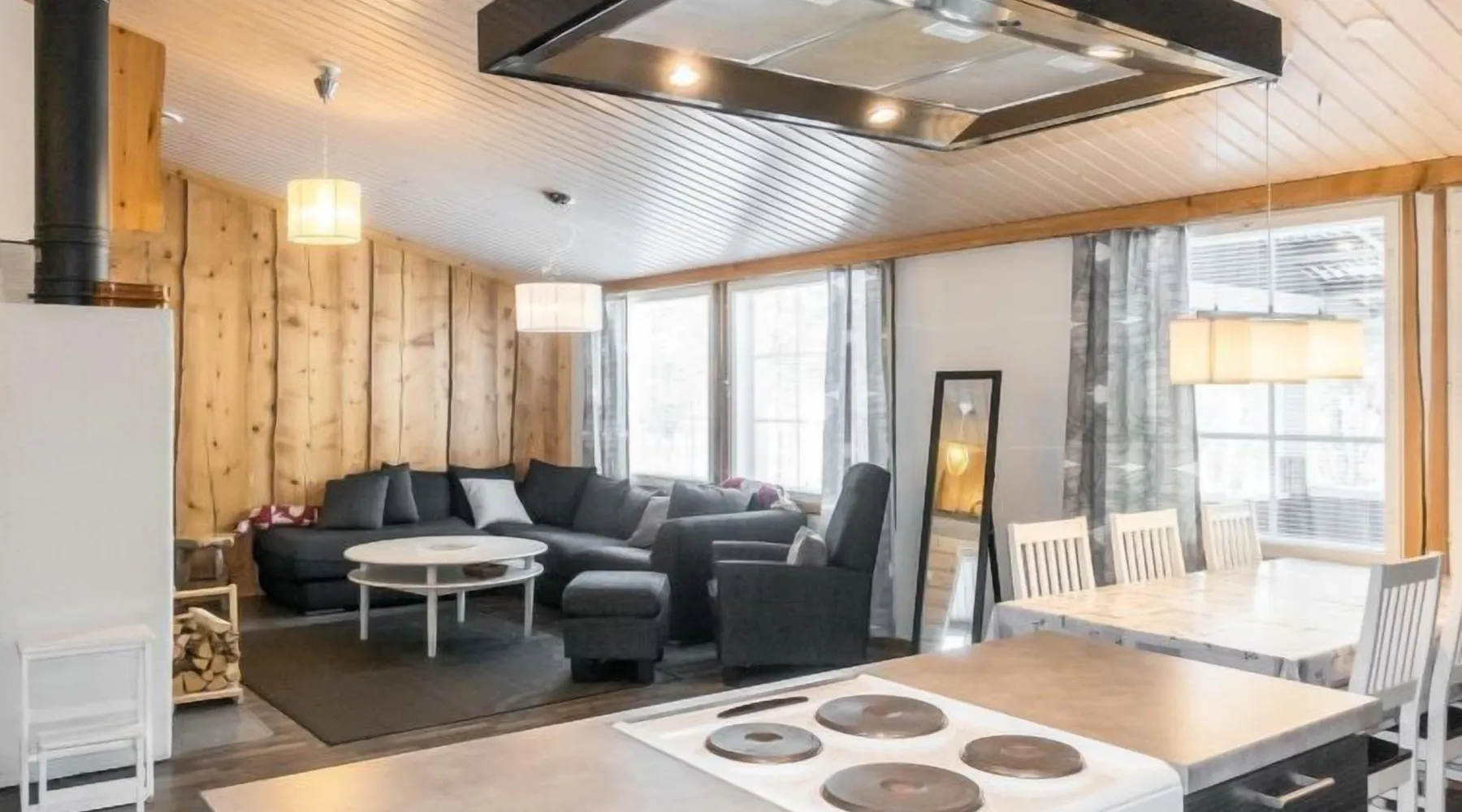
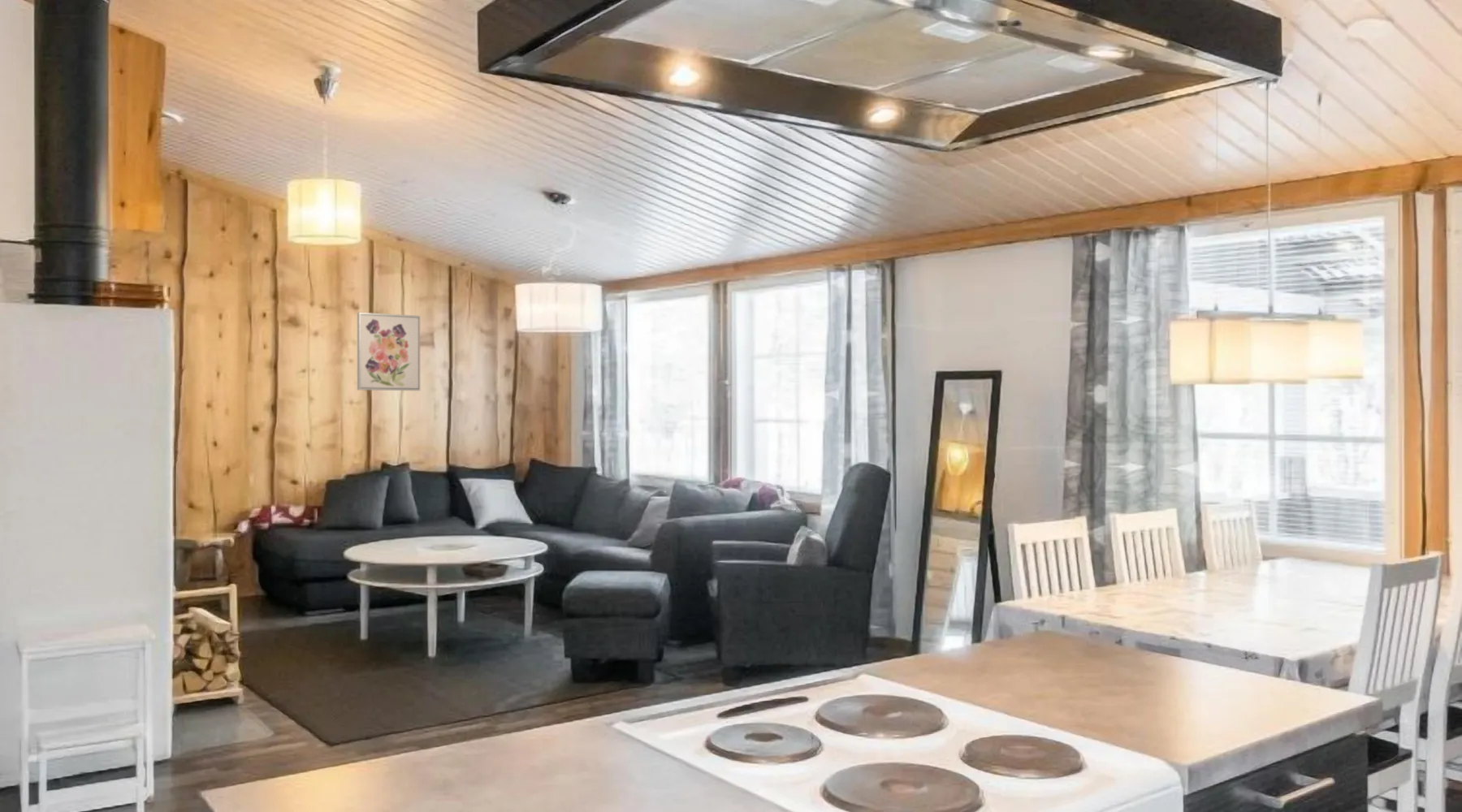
+ wall art [357,312,421,391]
